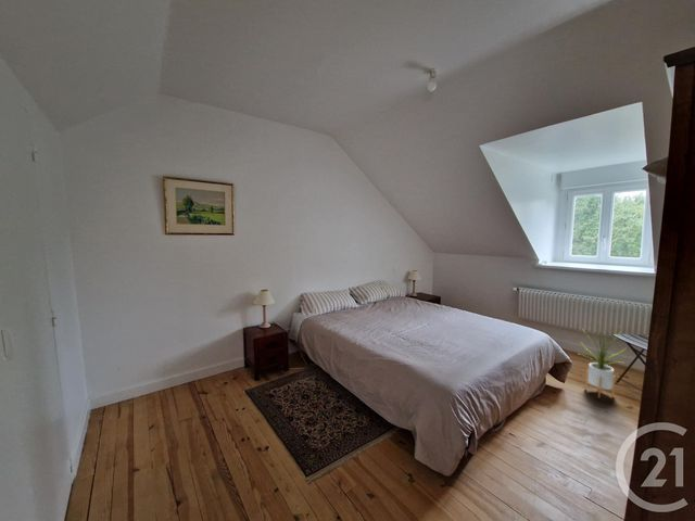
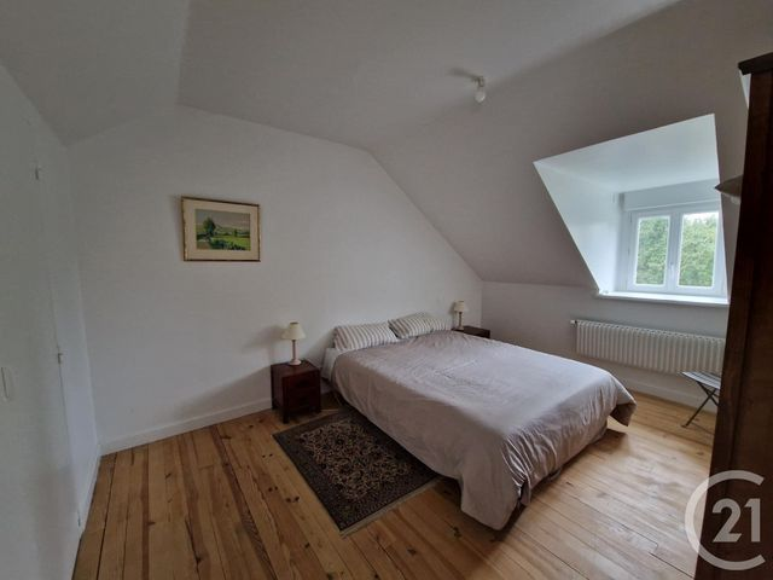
- house plant [579,319,632,399]
